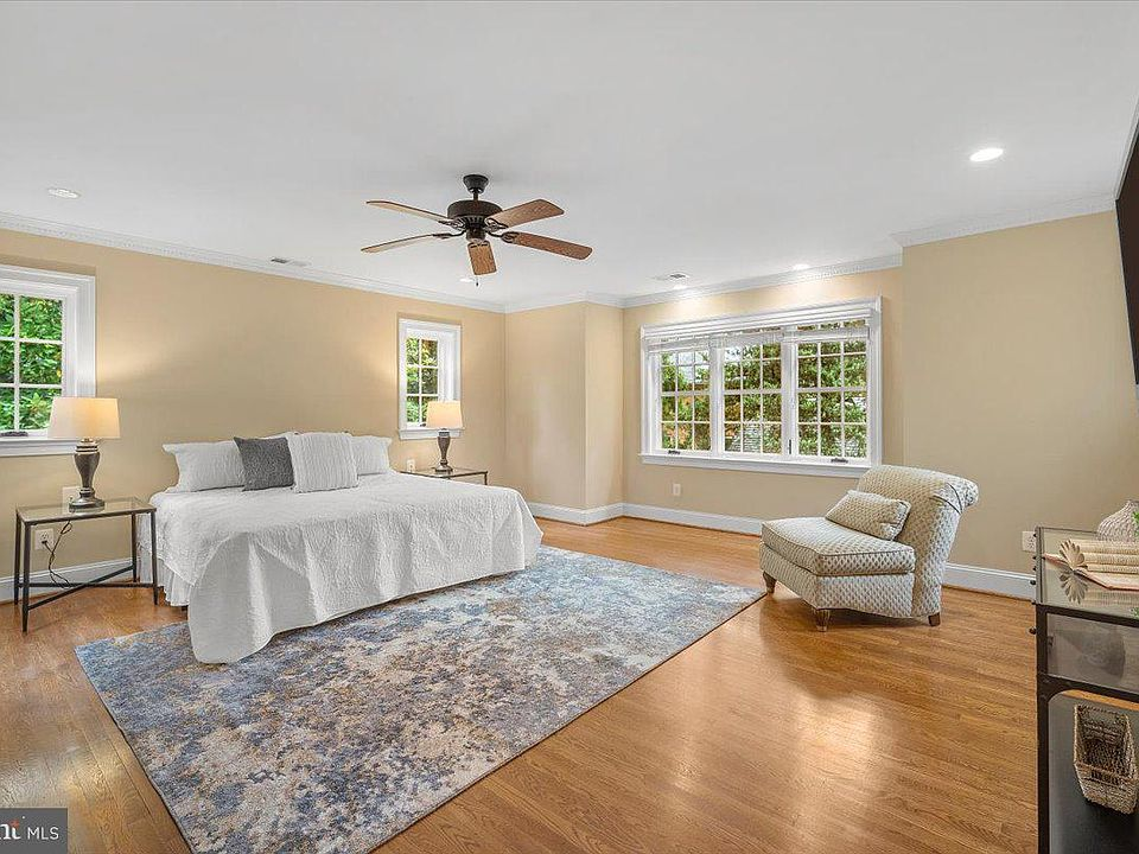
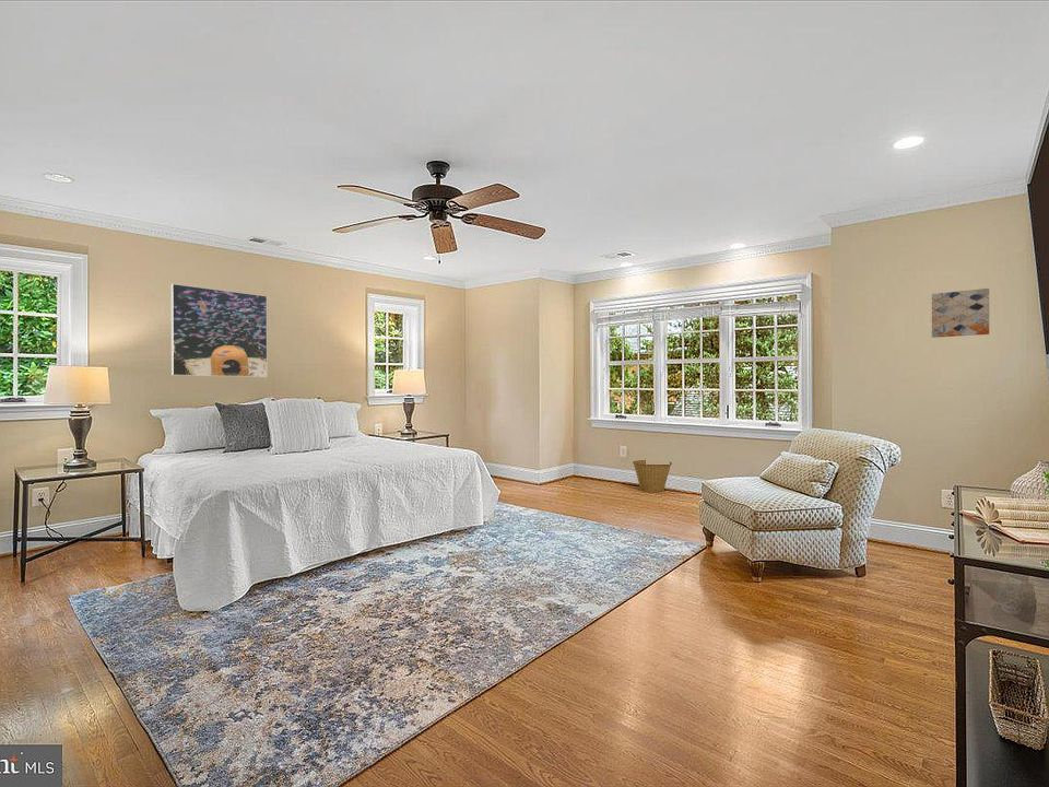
+ basket [632,459,673,493]
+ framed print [170,283,269,378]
+ wall art [931,287,990,339]
